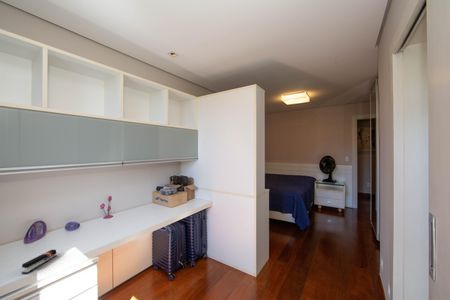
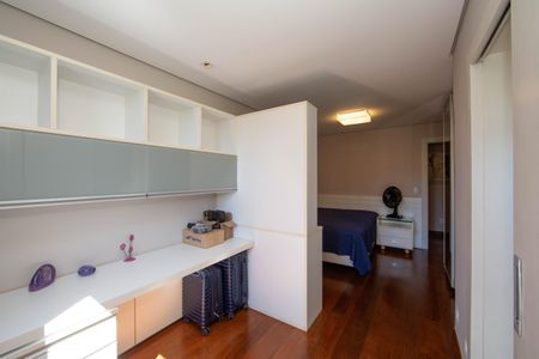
- stapler [21,249,58,275]
